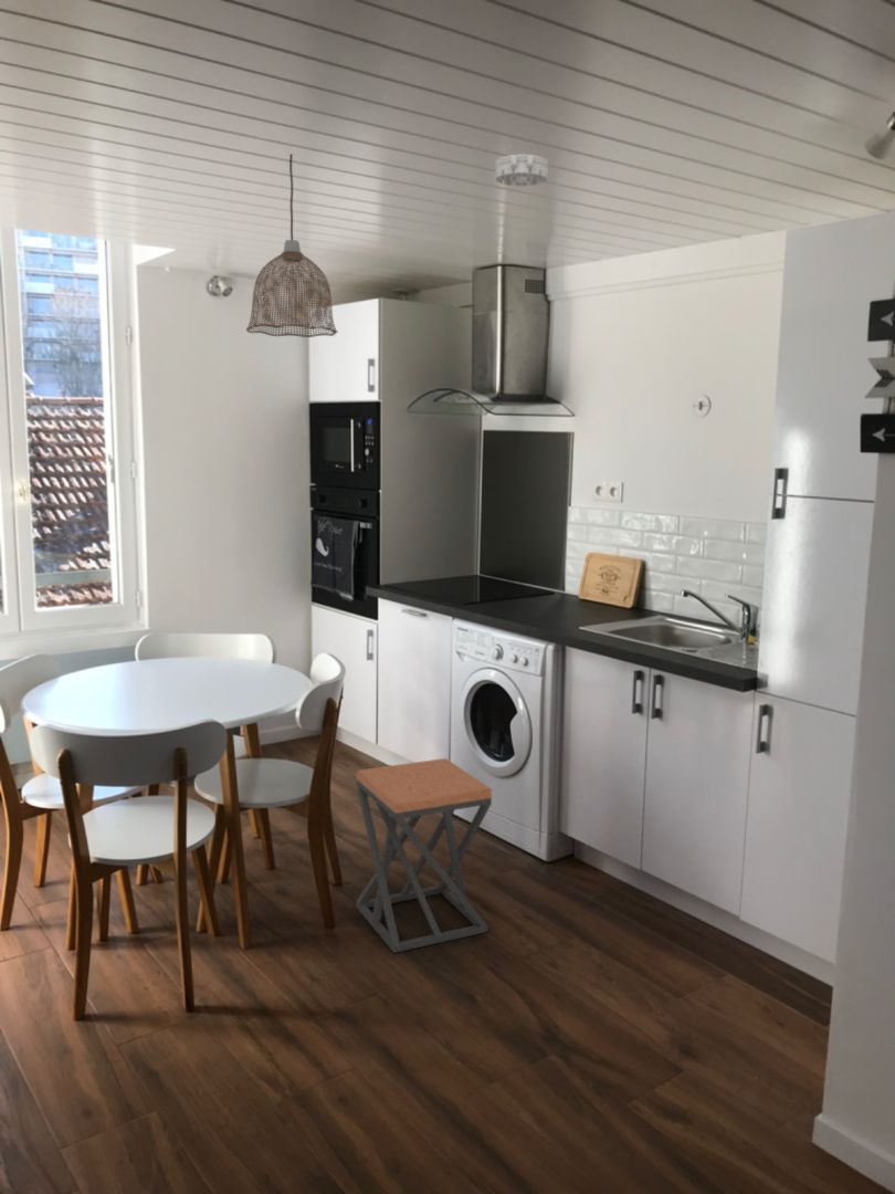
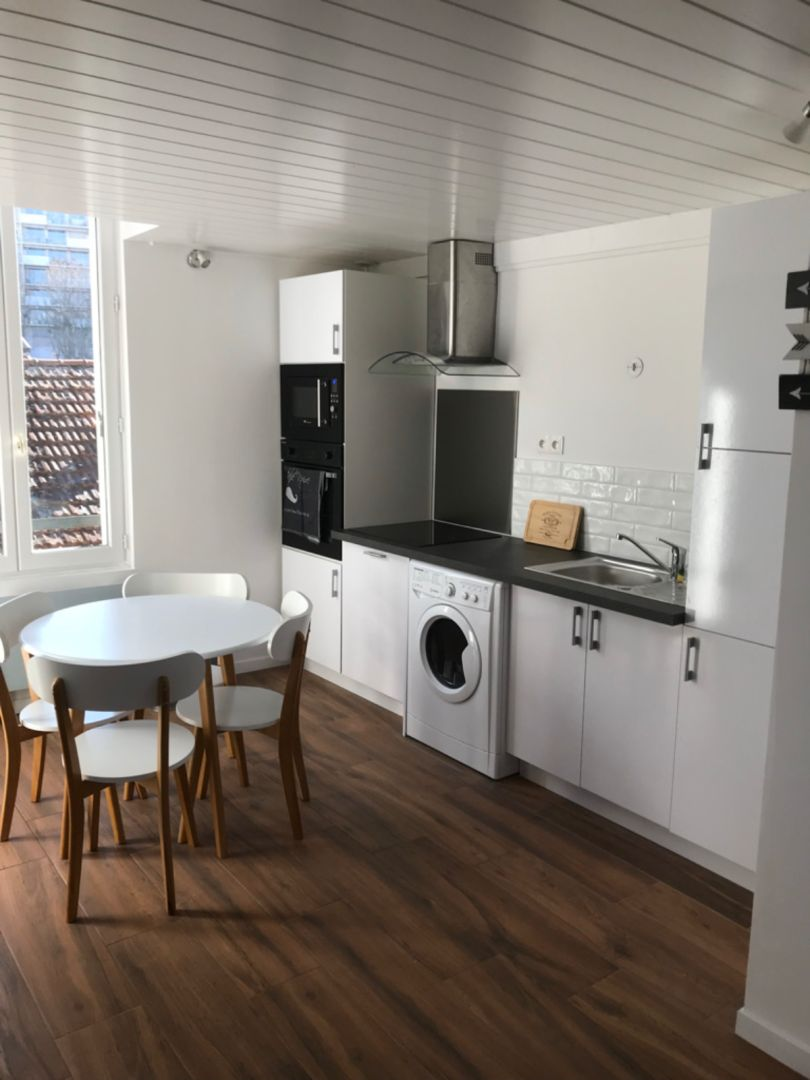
- pendant lamp [245,153,339,338]
- stool [355,757,493,954]
- smoke detector [494,153,549,188]
